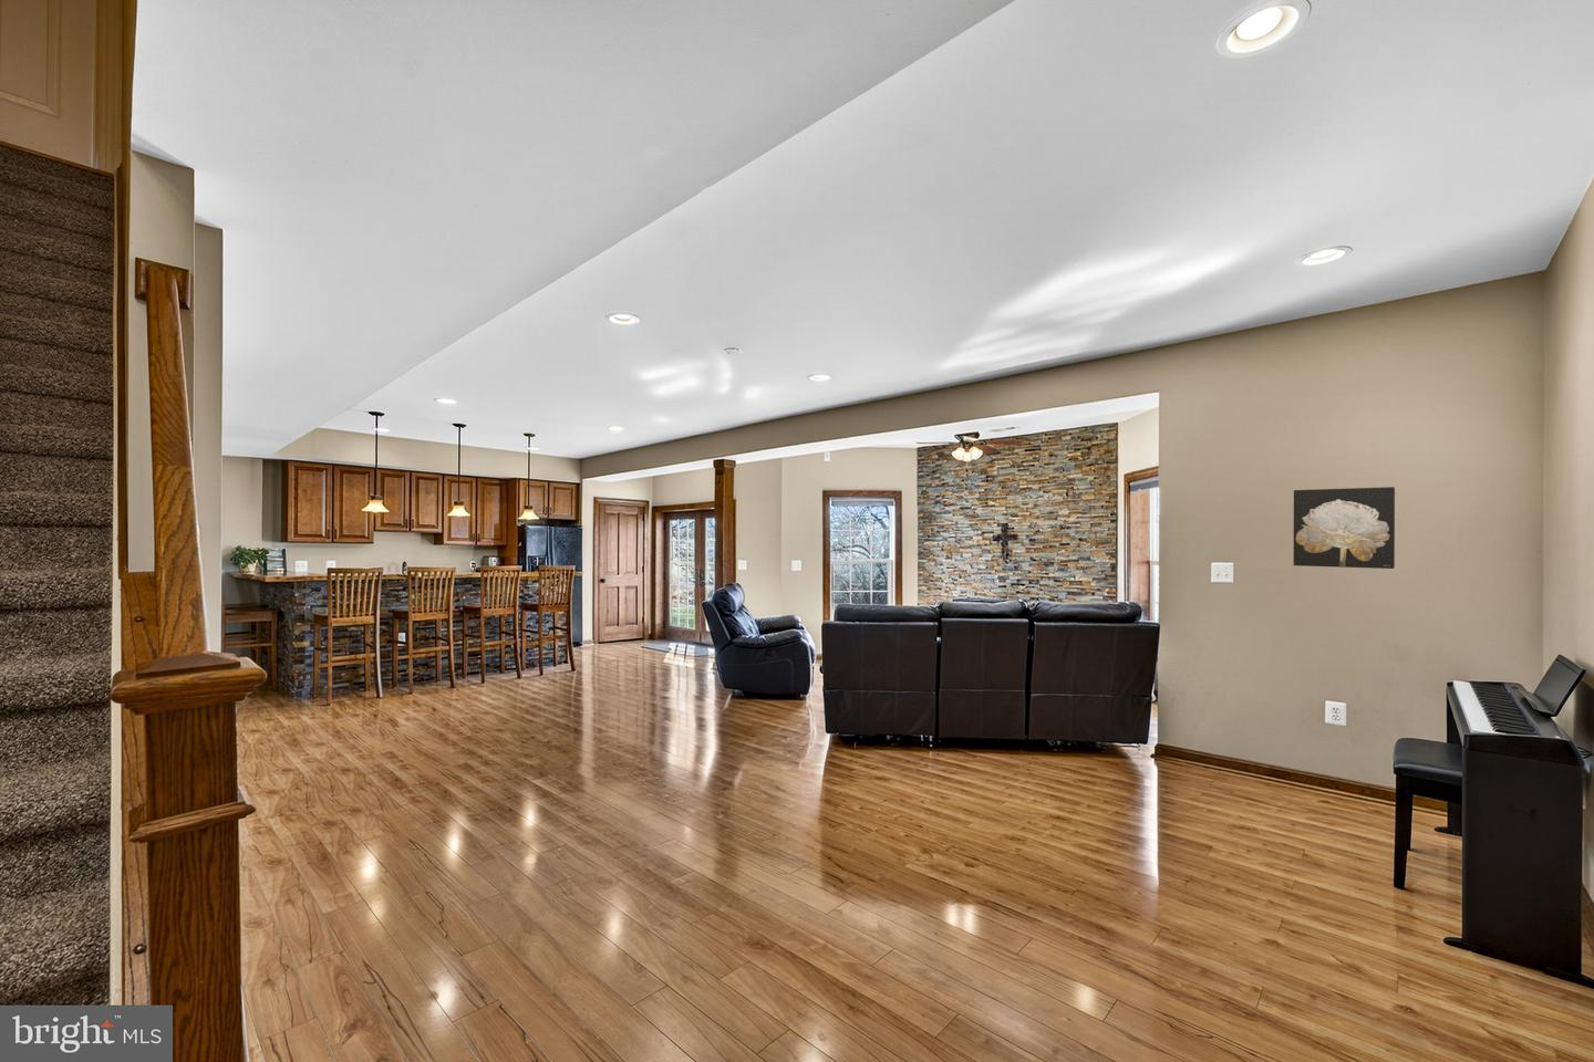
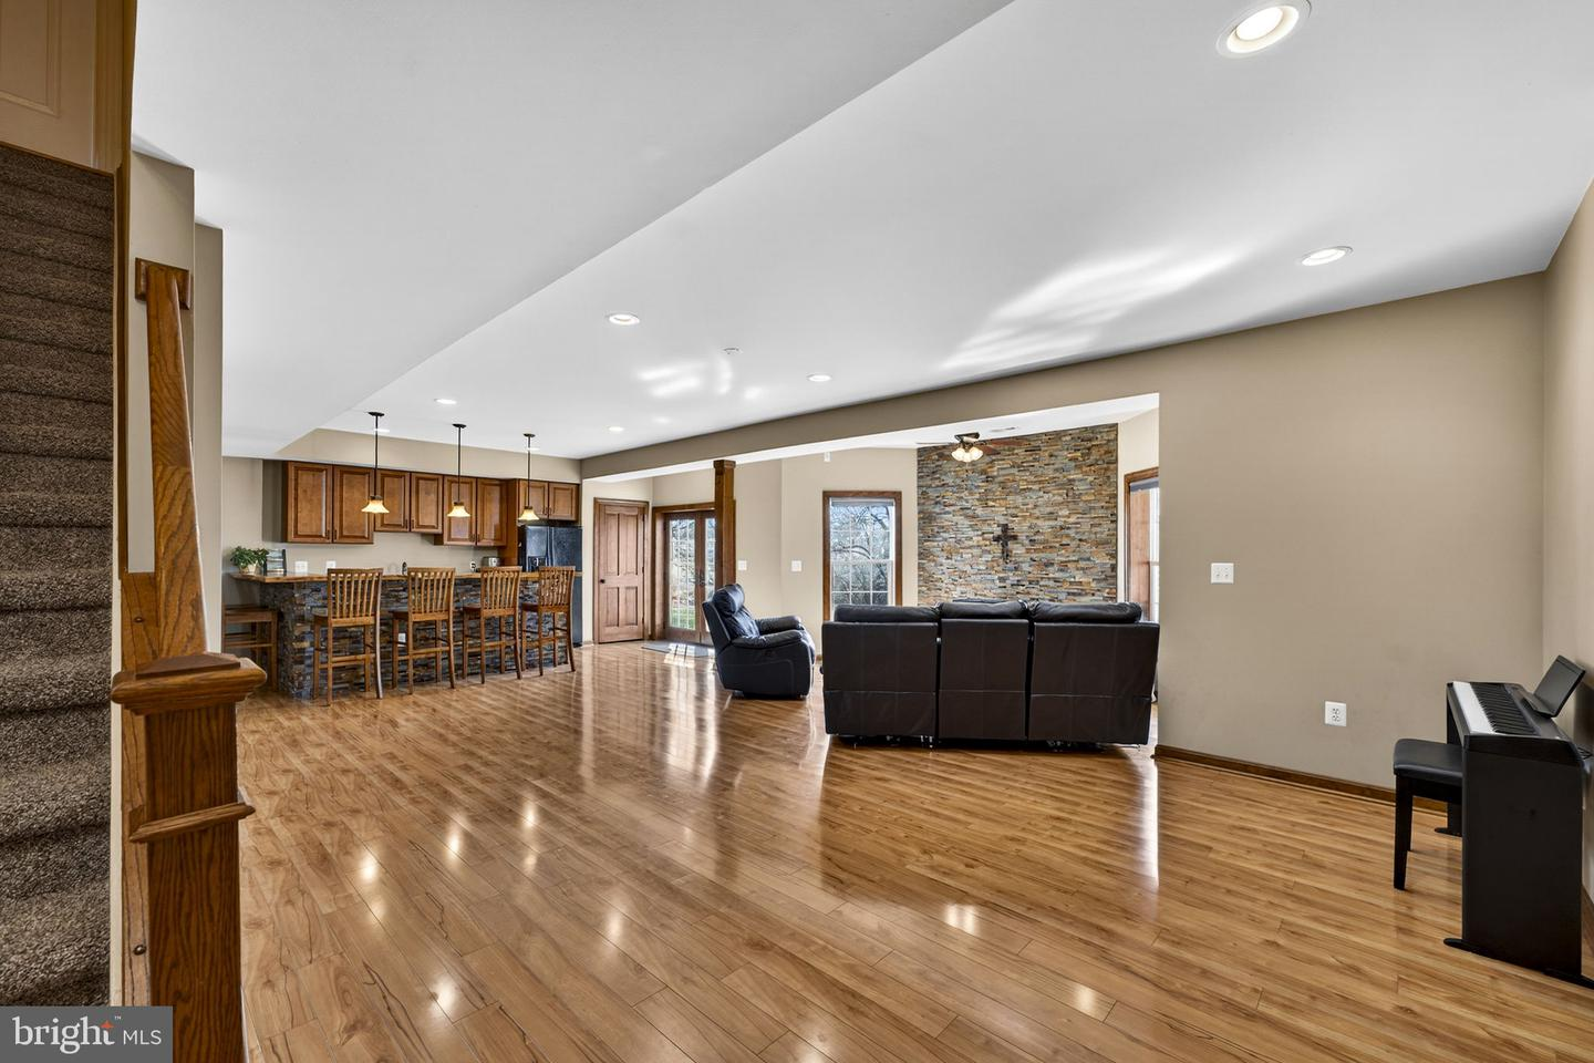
- wall art [1293,486,1396,570]
